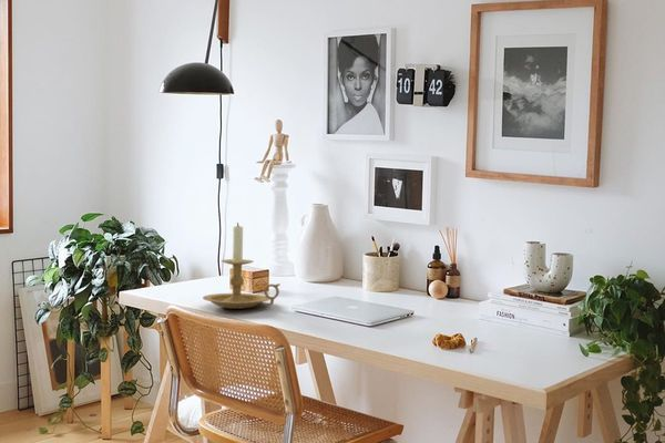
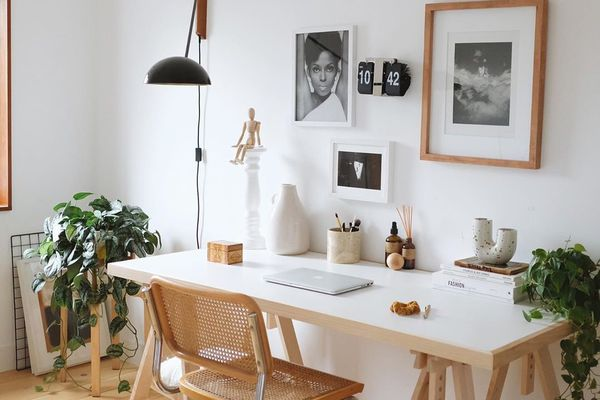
- candle holder [202,222,282,310]
